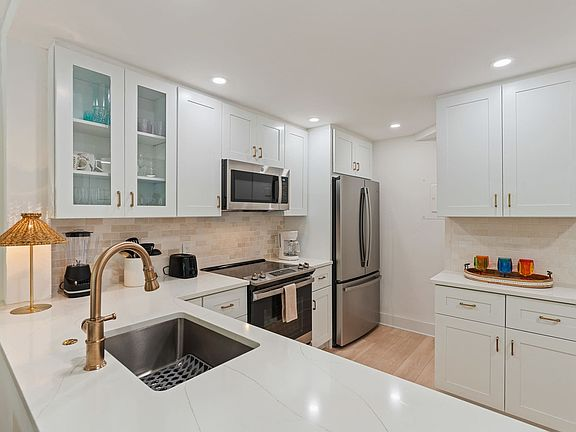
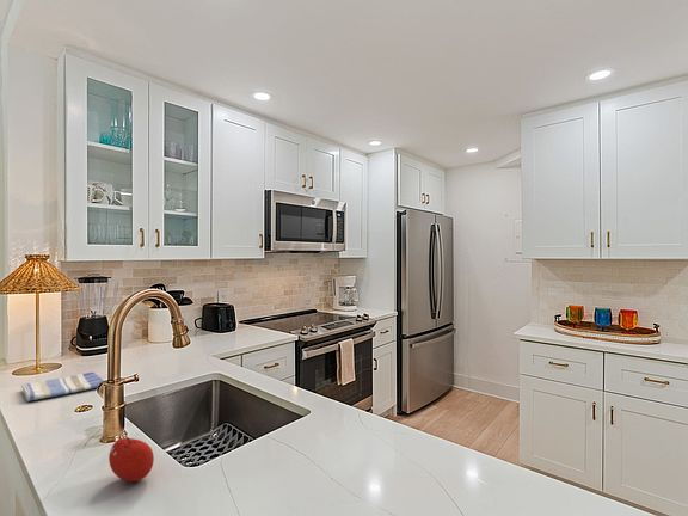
+ fruit [108,435,155,483]
+ dish towel [20,371,104,403]
